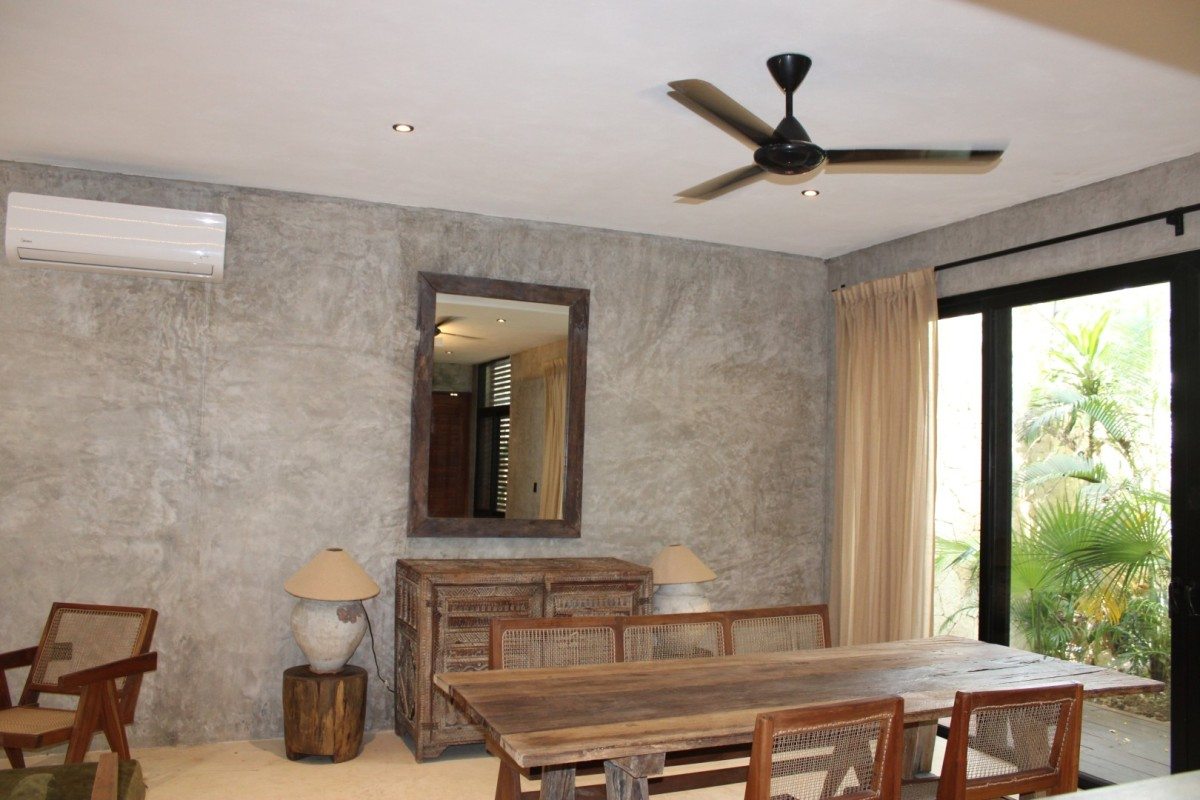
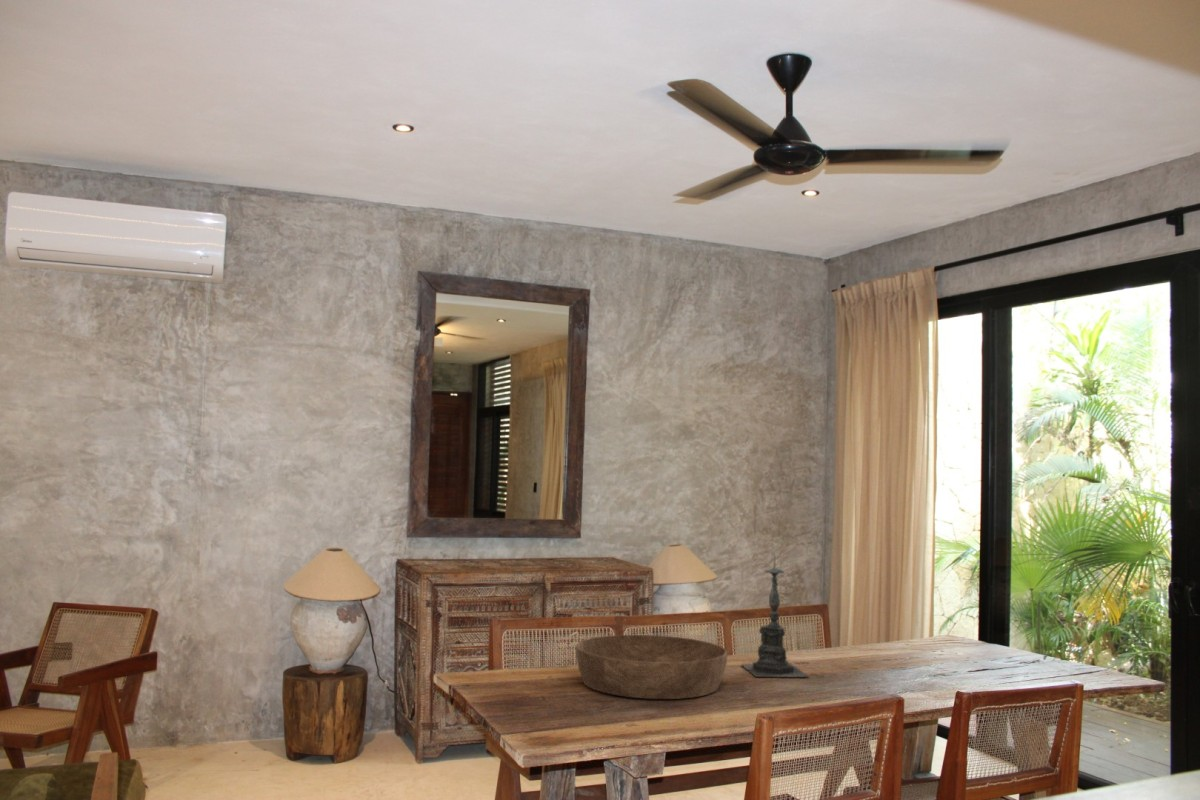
+ wooden bowl [575,634,729,700]
+ candle holder [740,552,810,679]
